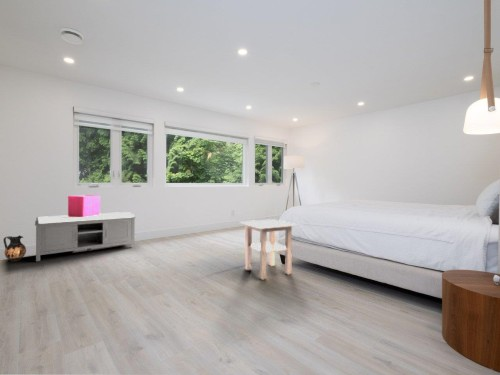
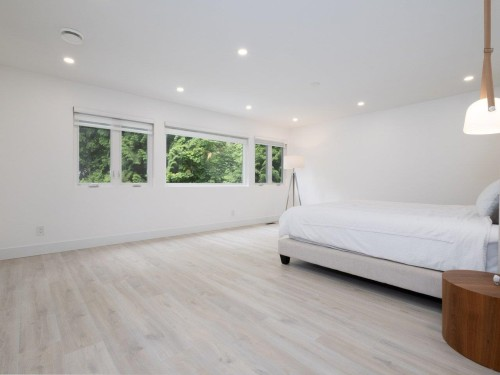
- storage bin [67,194,101,217]
- bench [34,211,136,262]
- ceramic jug [3,235,27,262]
- side table [239,218,299,281]
